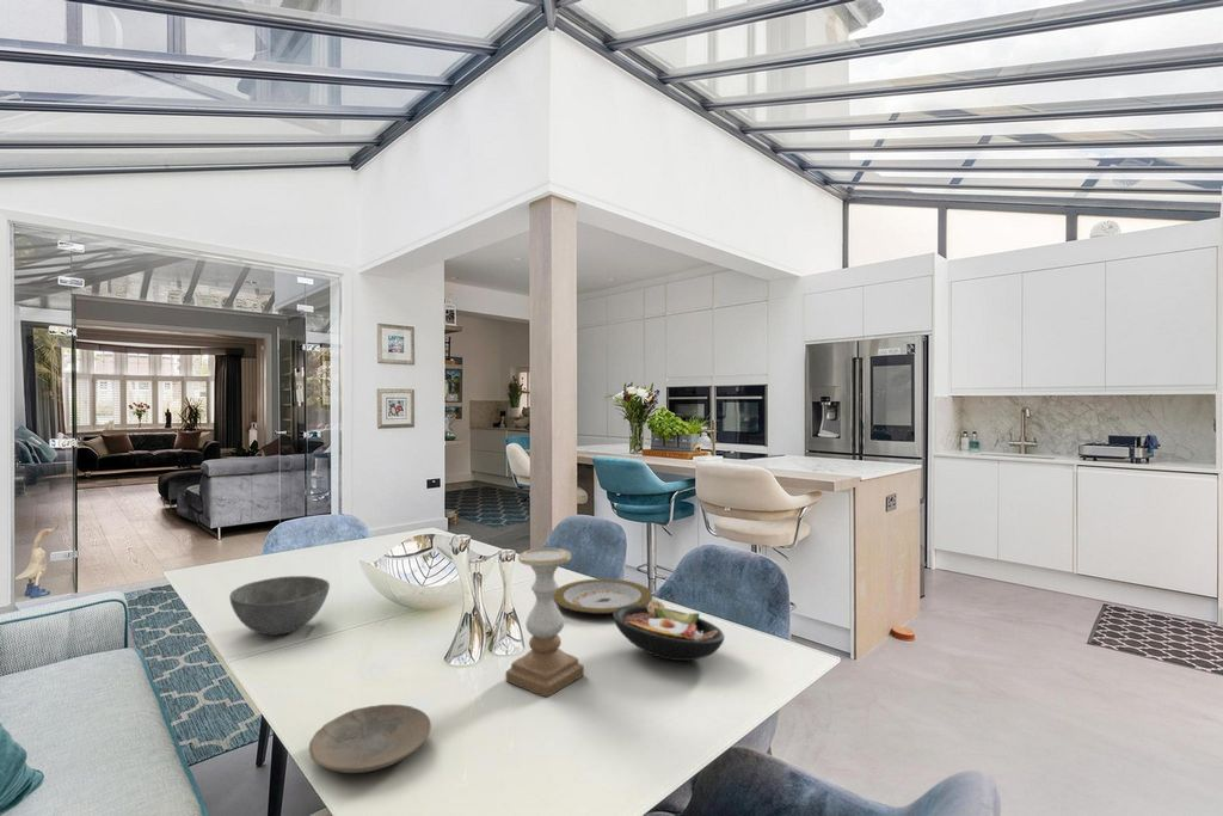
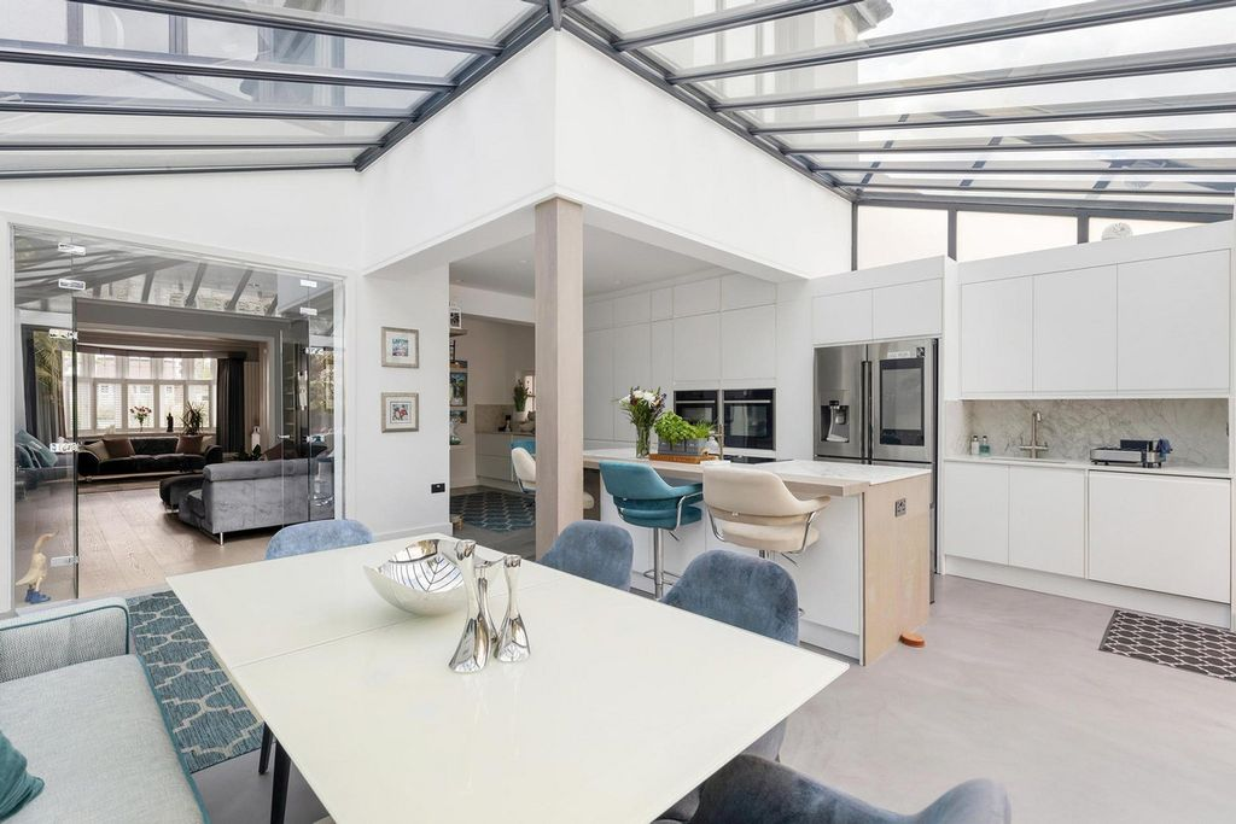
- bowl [612,600,725,662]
- plate [553,578,653,615]
- plate [308,704,432,774]
- candle holder [505,547,585,698]
- bowl [228,575,331,637]
